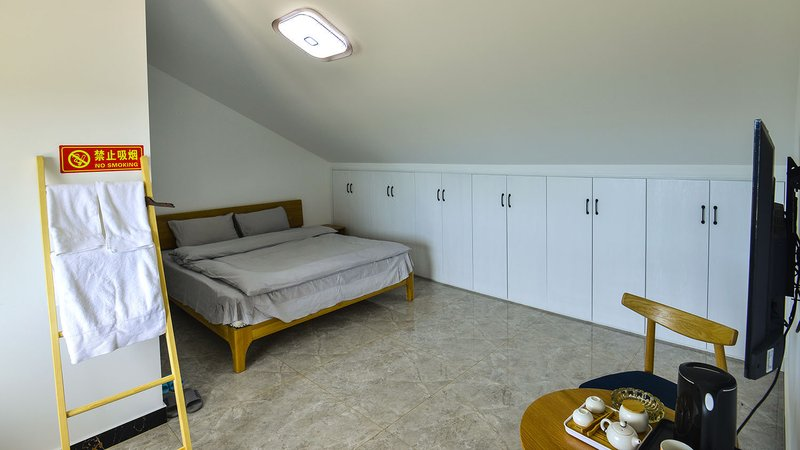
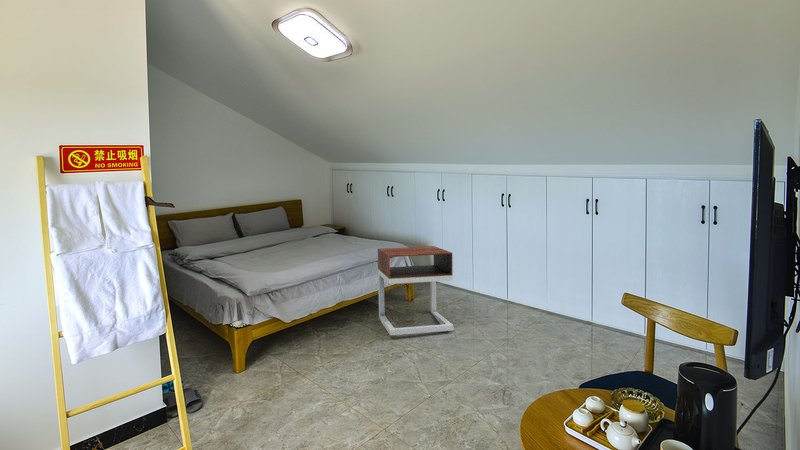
+ nightstand [377,245,454,336]
